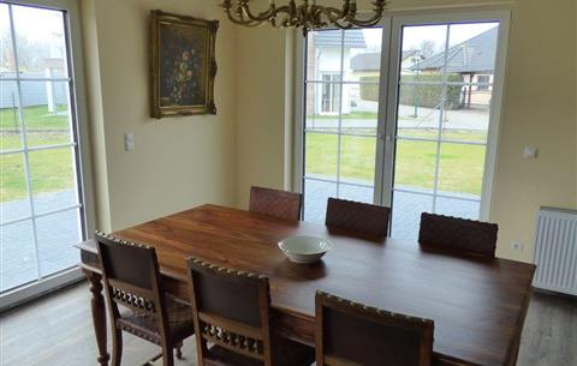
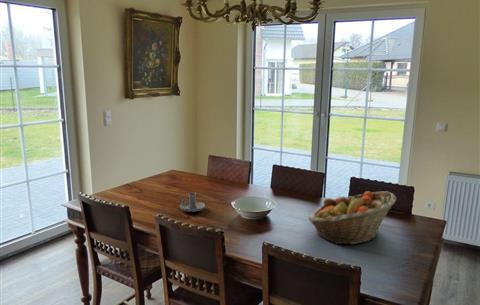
+ candle holder [178,192,206,213]
+ fruit basket [307,190,397,245]
